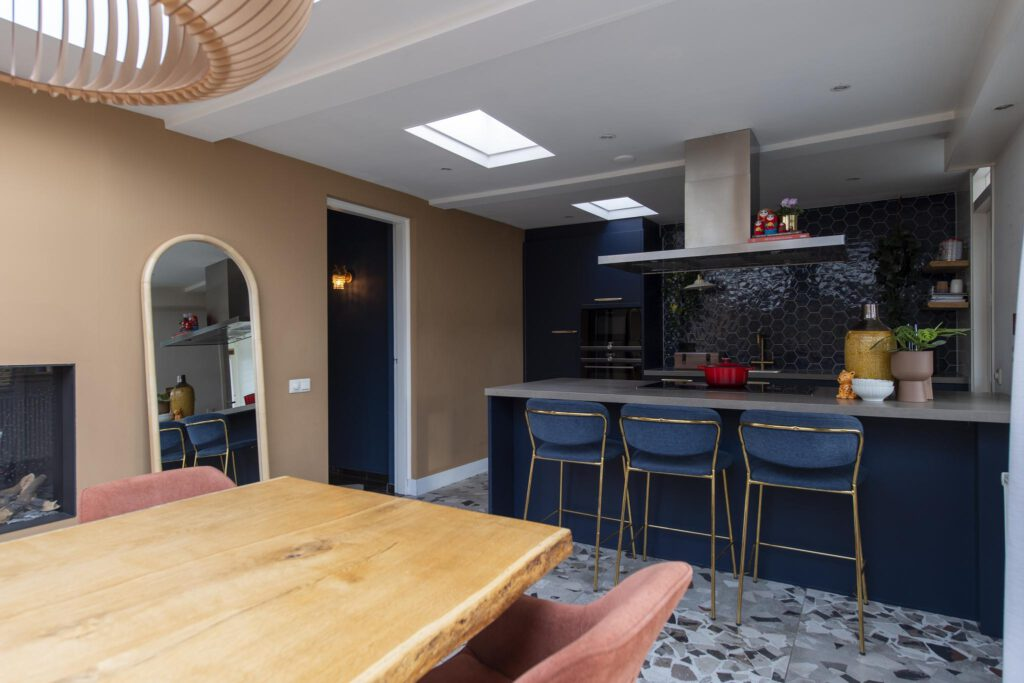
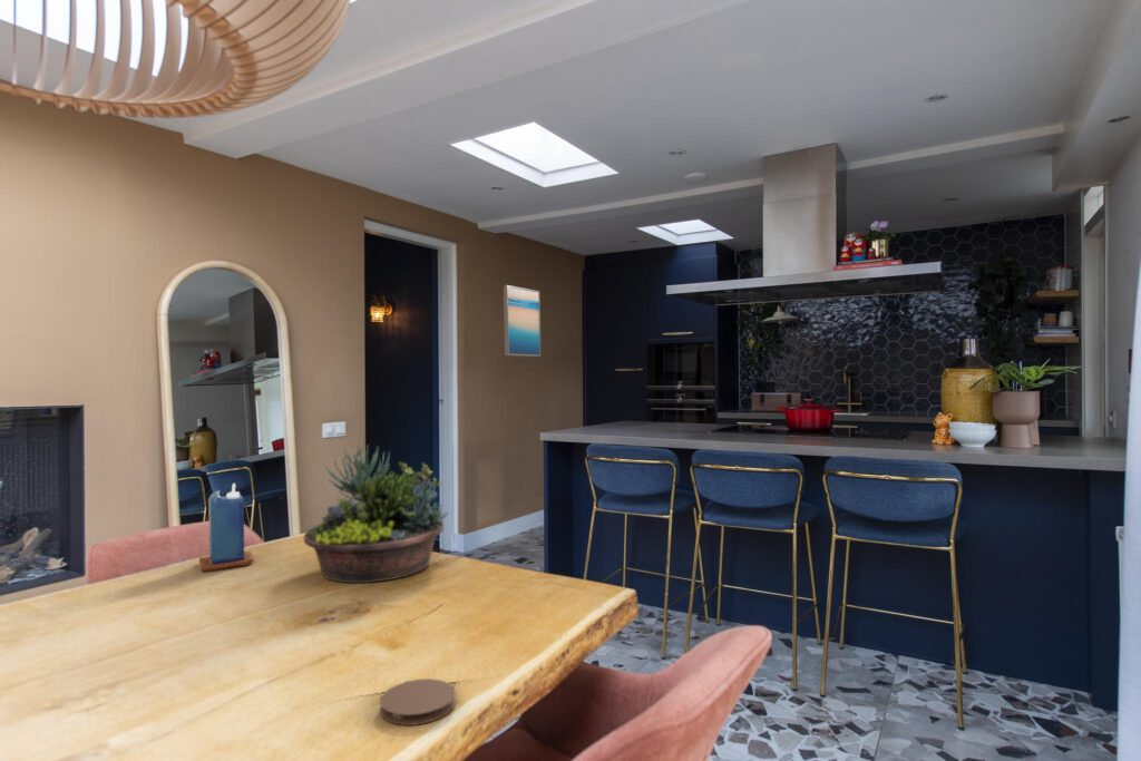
+ coaster [379,677,457,726]
+ succulent planter [303,445,450,584]
+ candle [198,482,255,573]
+ wall art [503,284,542,358]
